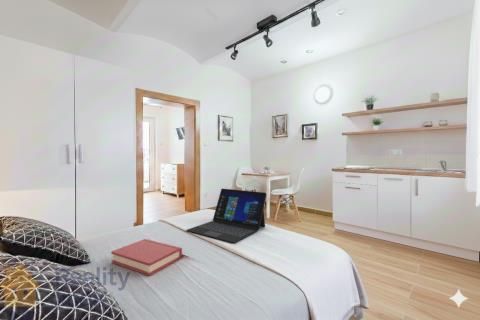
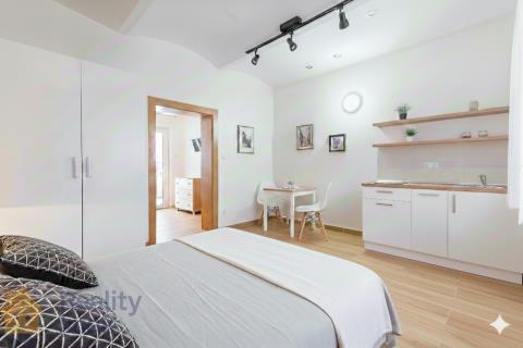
- hardback book [110,238,183,277]
- laptop [186,188,268,244]
